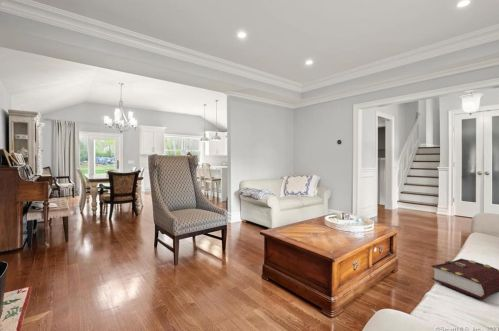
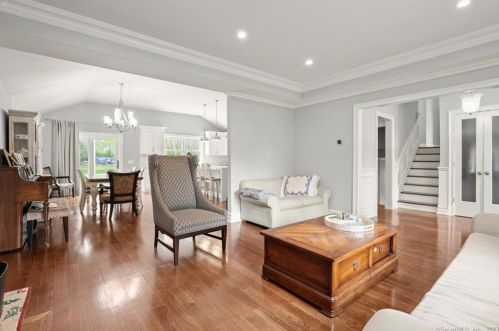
- book [430,258,499,301]
